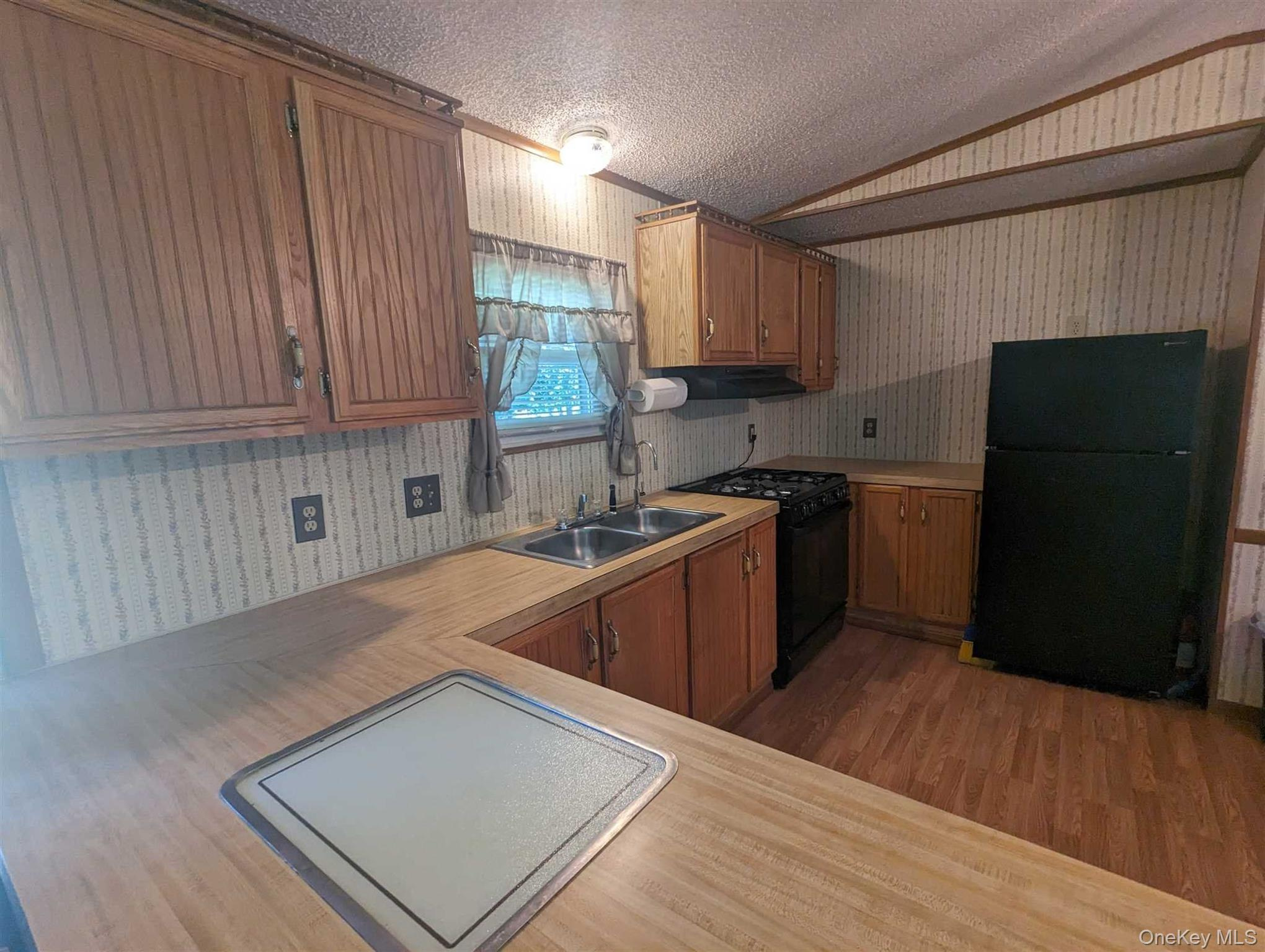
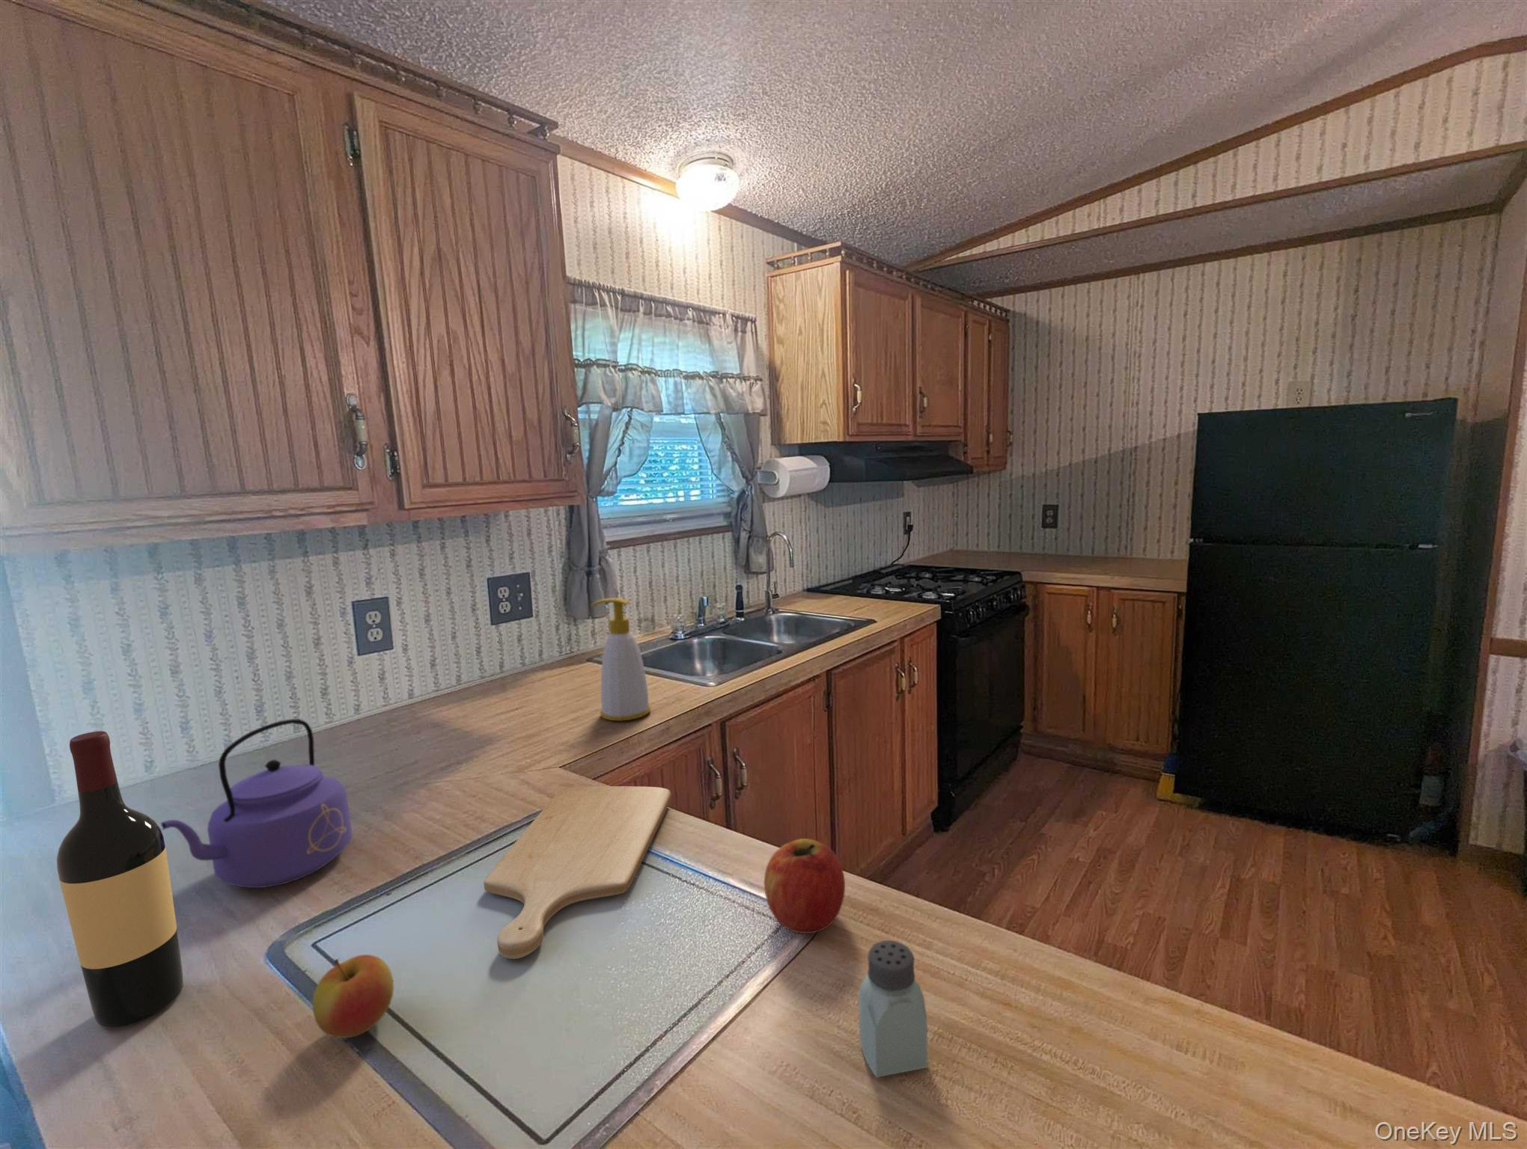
+ chopping board [483,786,672,960]
+ apple [763,838,846,934]
+ apple [313,953,395,1039]
+ kettle [161,718,354,888]
+ wine bottle [57,730,185,1028]
+ soap bottle [590,597,651,722]
+ saltshaker [858,939,928,1078]
